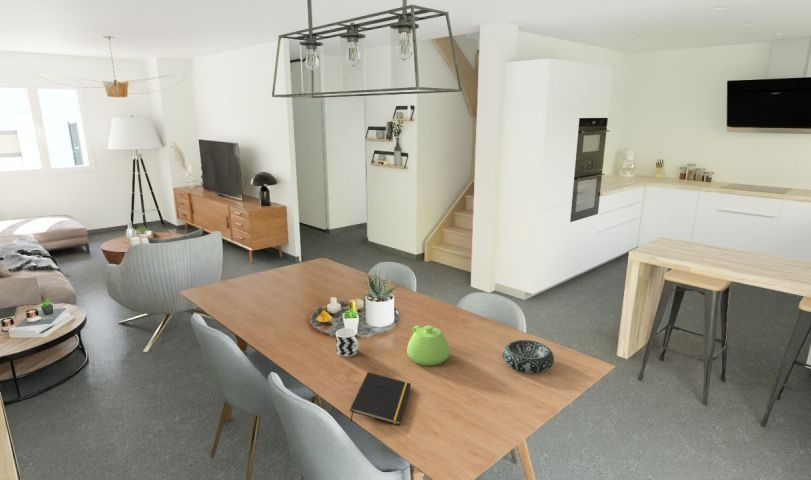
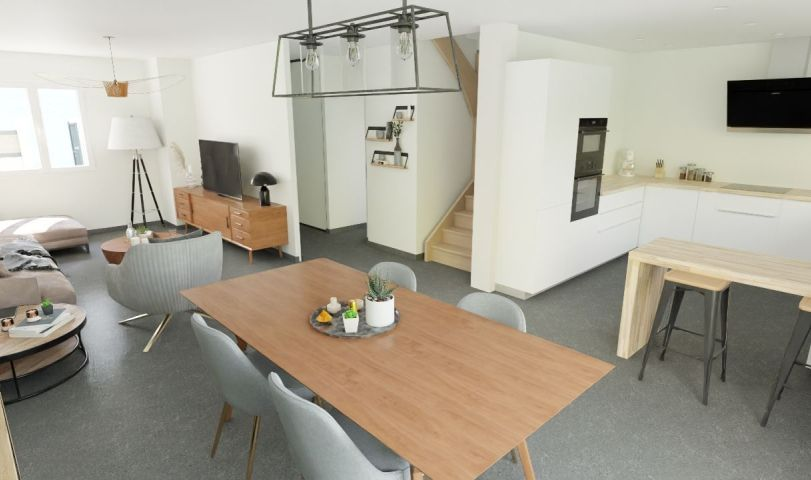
- teapot [406,325,451,367]
- cup [335,327,360,358]
- notepad [349,371,412,426]
- decorative bowl [502,339,555,374]
